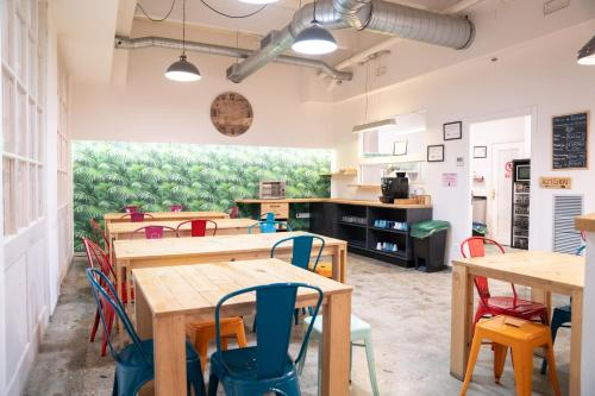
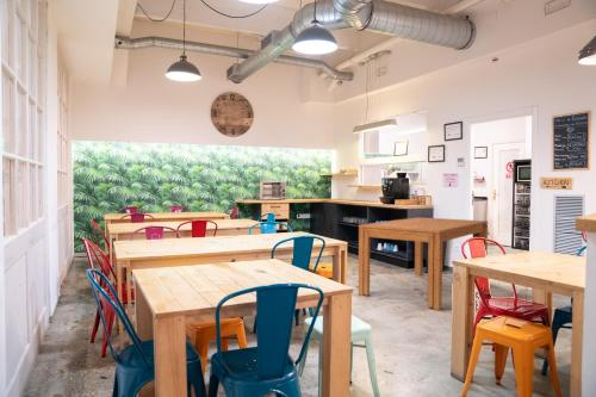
+ dining table [358,216,489,311]
